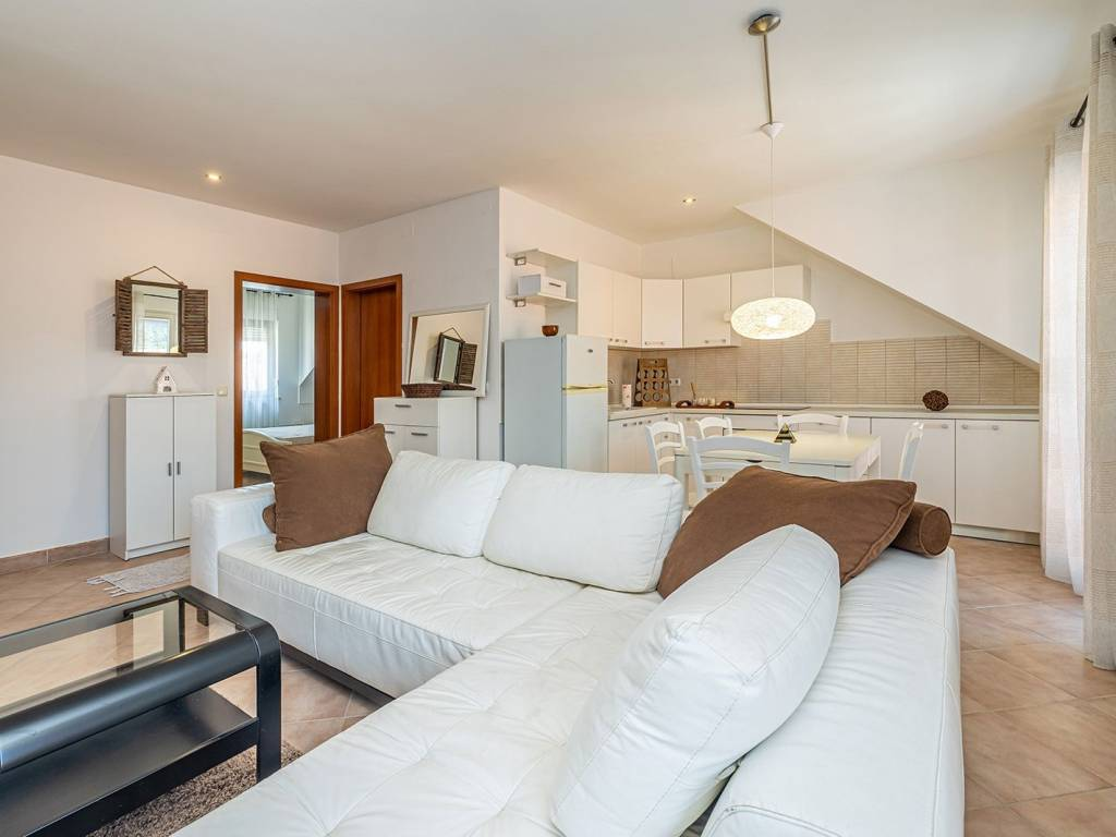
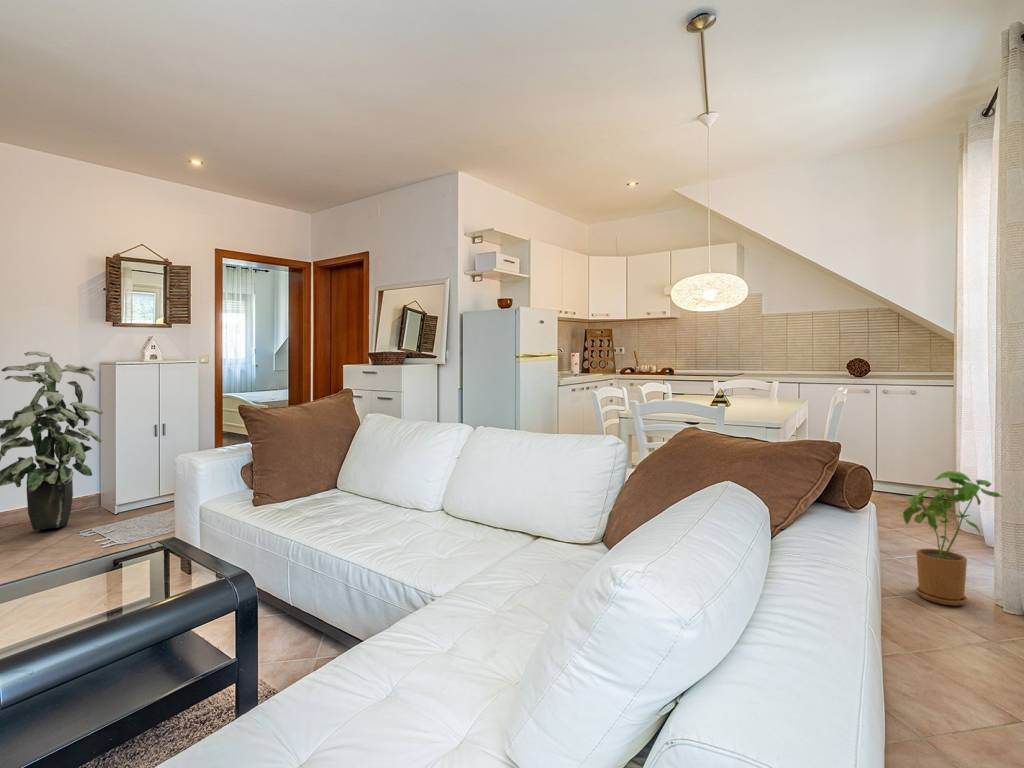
+ indoor plant [0,350,104,531]
+ house plant [902,470,1004,607]
